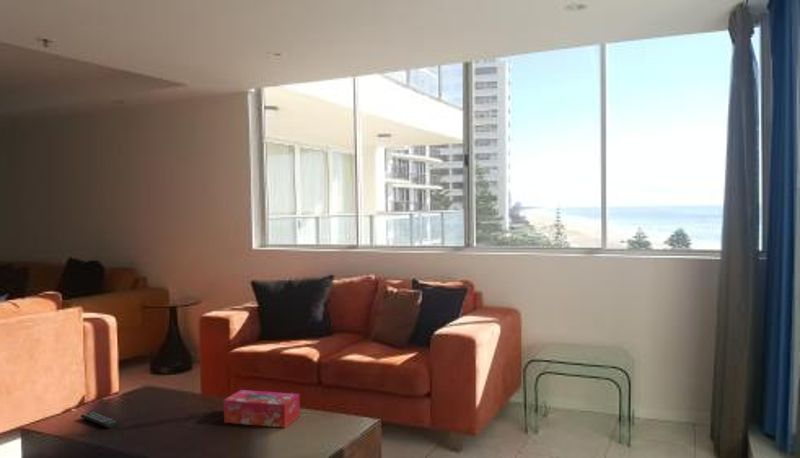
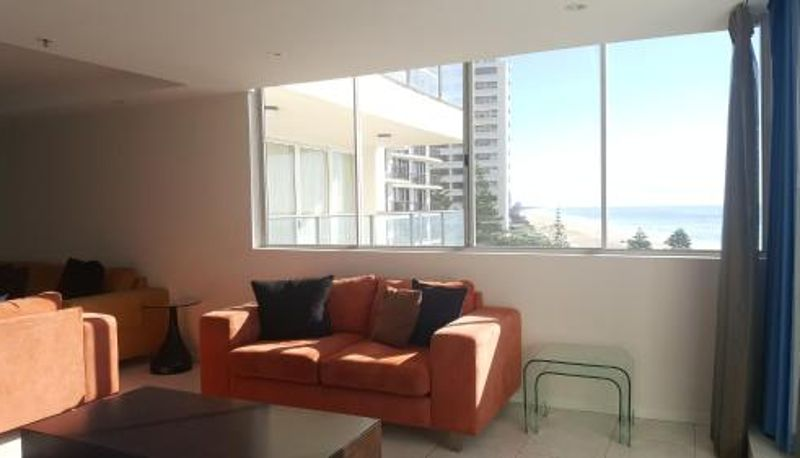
- tissue box [223,389,301,429]
- remote control [80,411,120,429]
